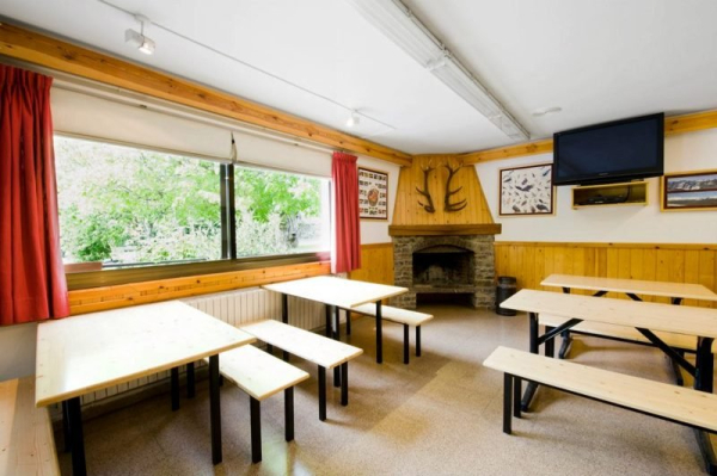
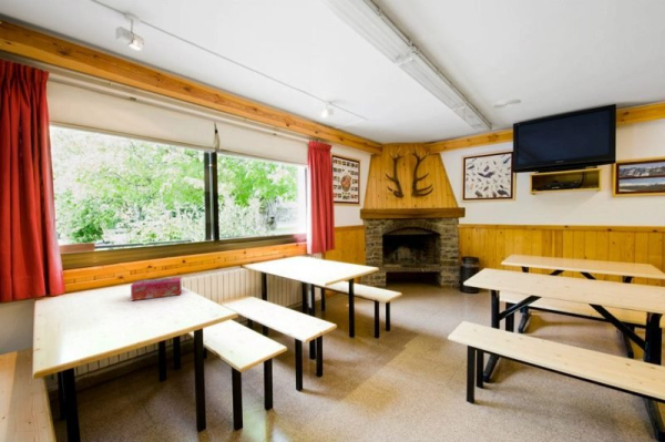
+ tissue box [130,276,183,301]
